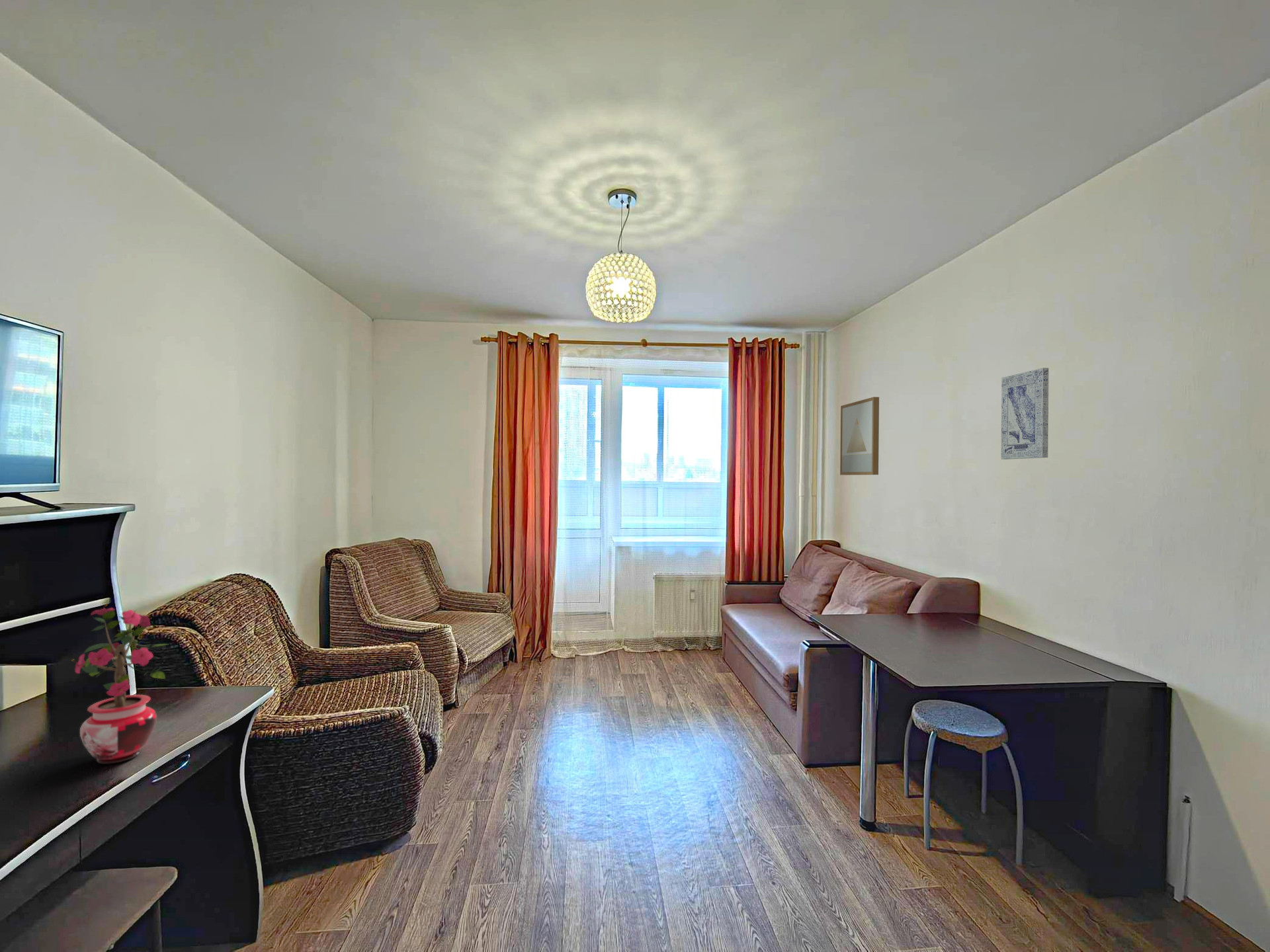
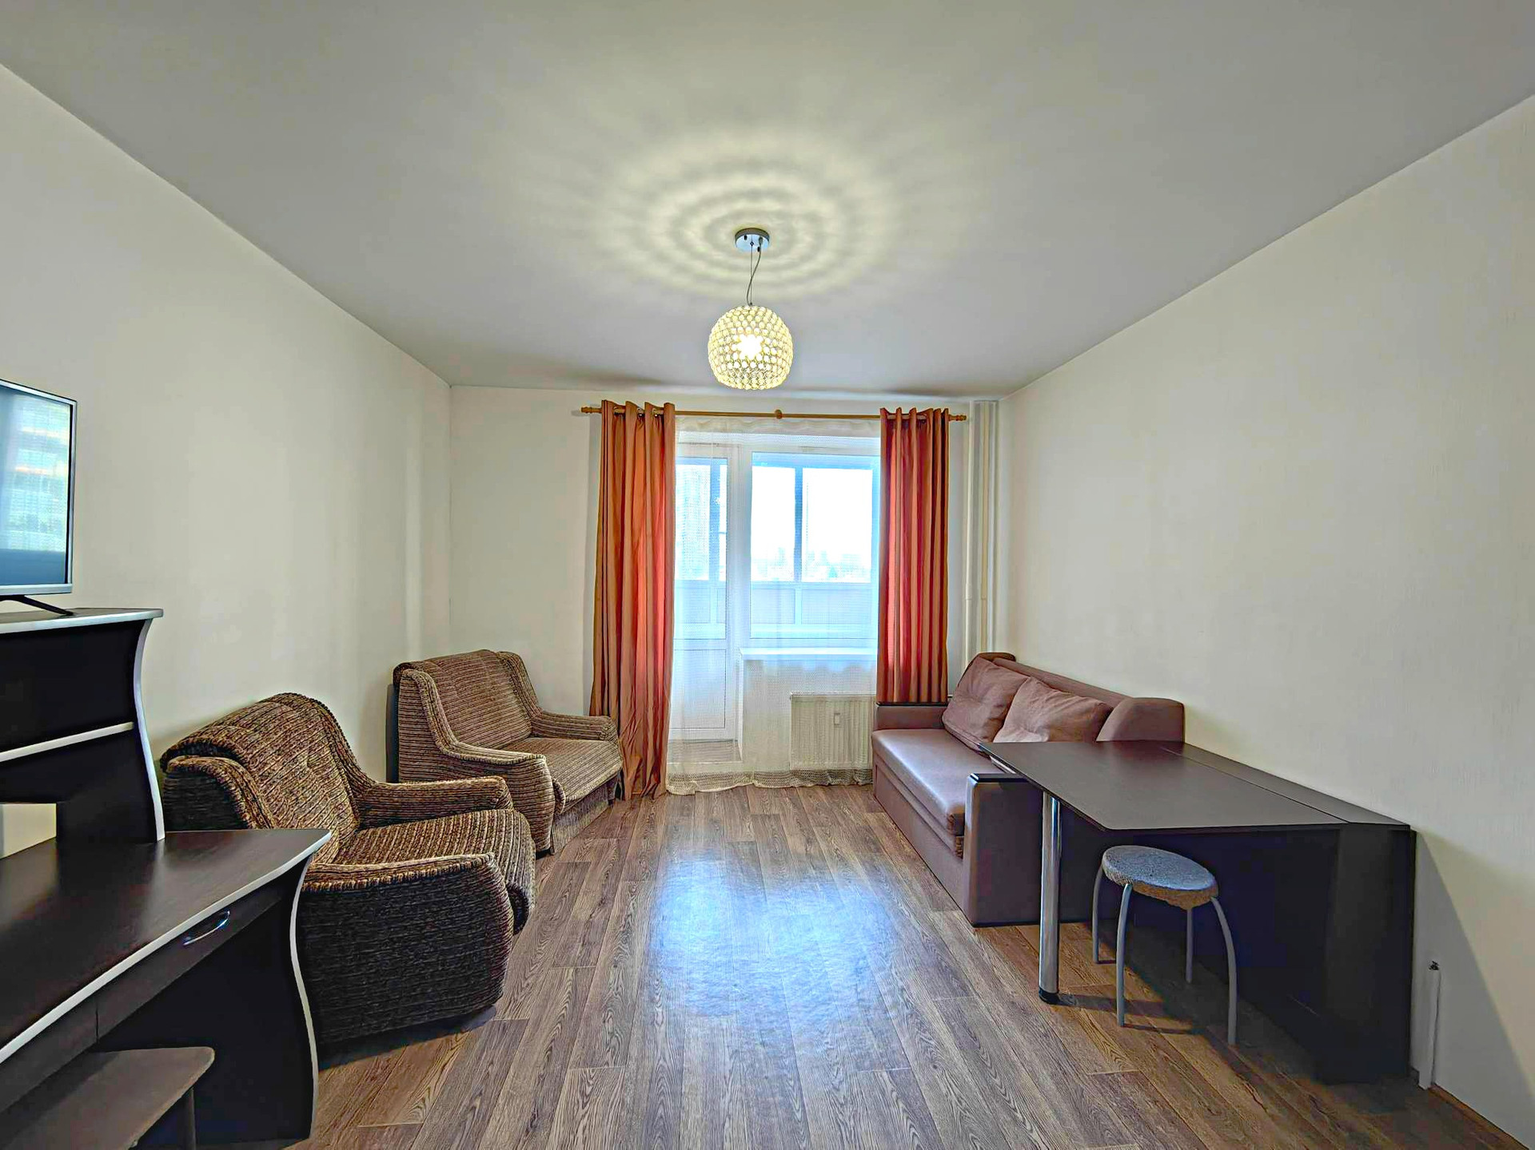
- wall art [839,396,880,476]
- wall art [1000,367,1049,460]
- potted plant [71,603,168,765]
